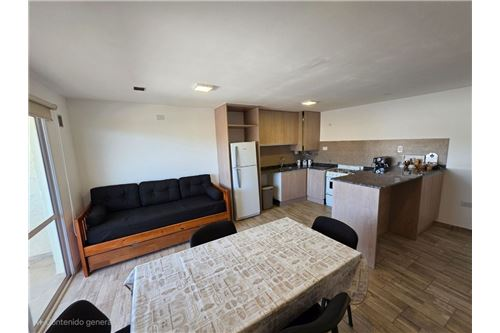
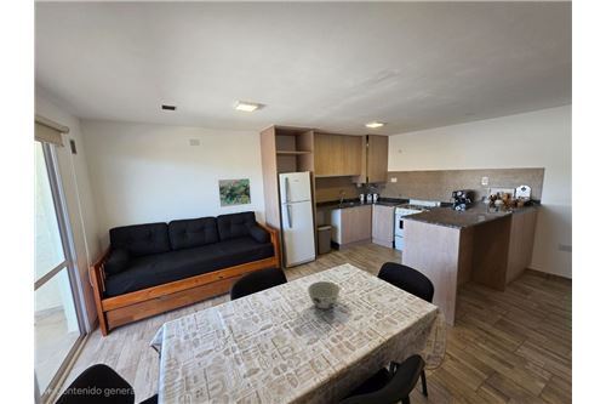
+ bowl [307,280,342,311]
+ wall art [217,177,252,207]
